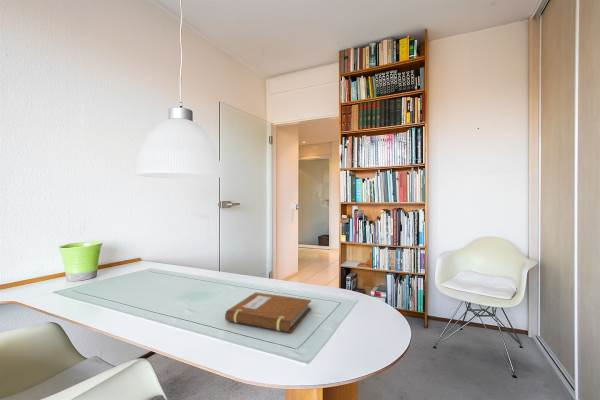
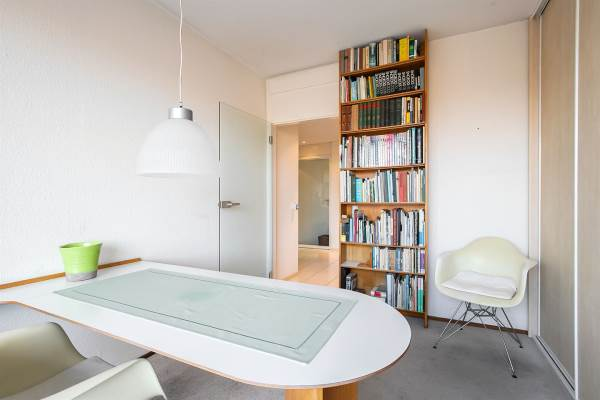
- notebook [224,291,312,333]
